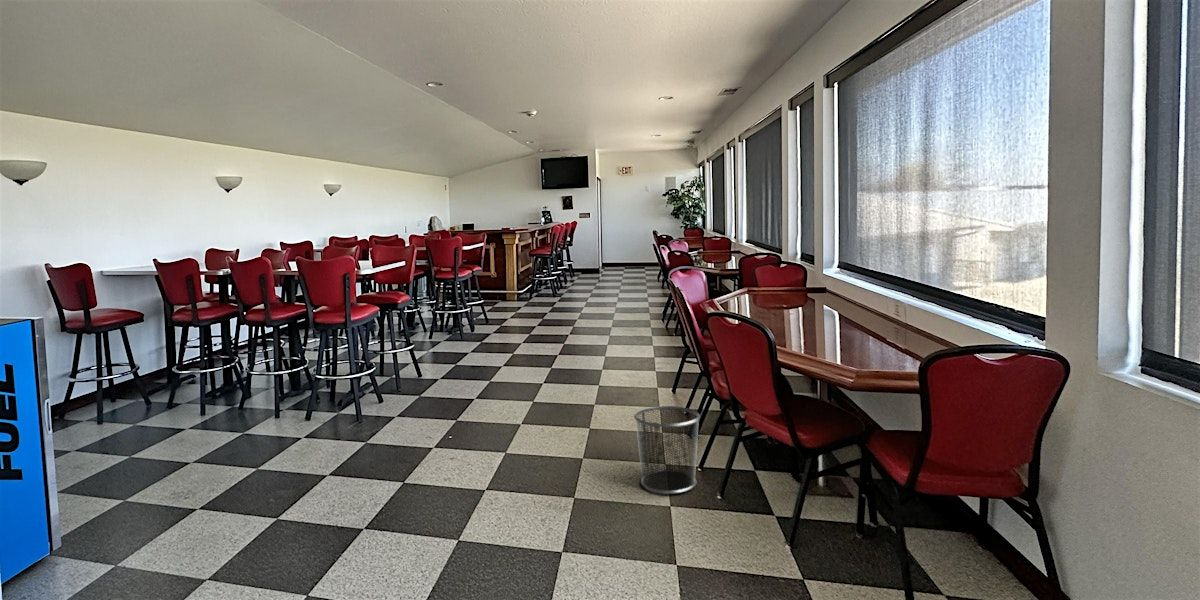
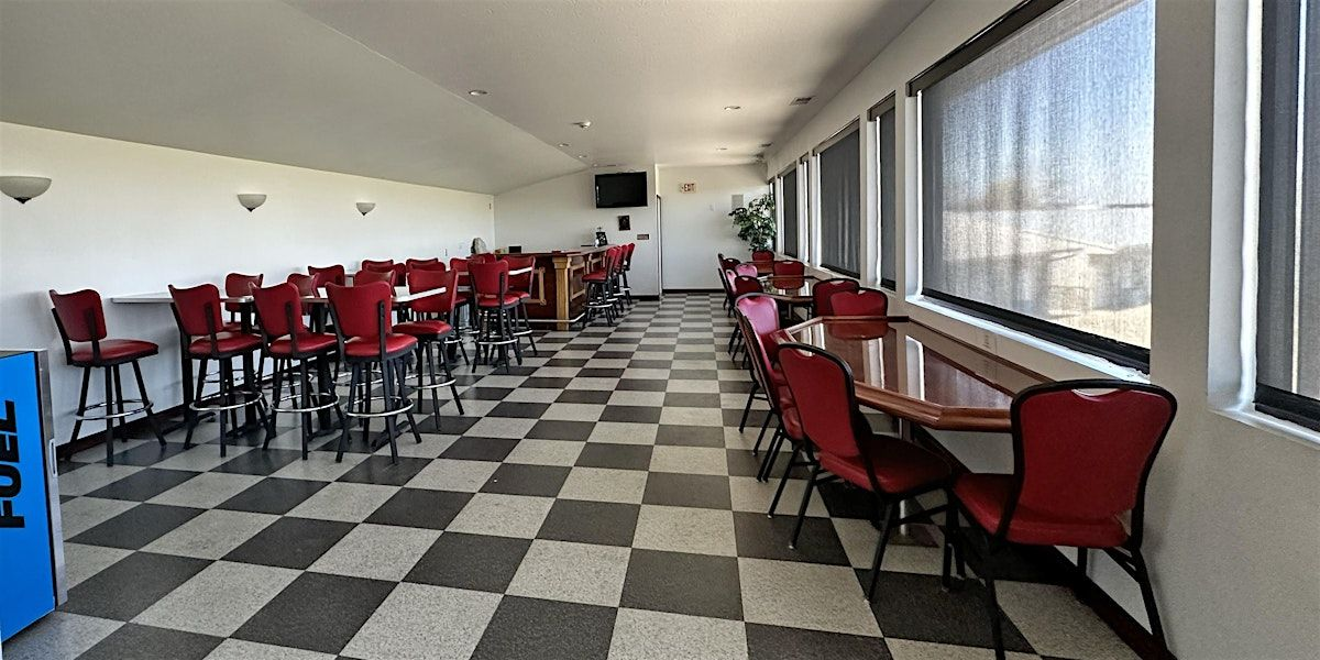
- waste bin [633,405,701,495]
